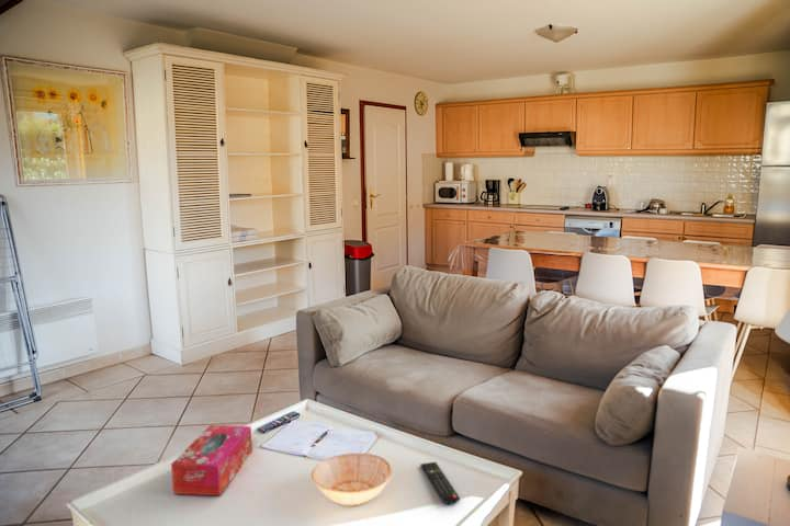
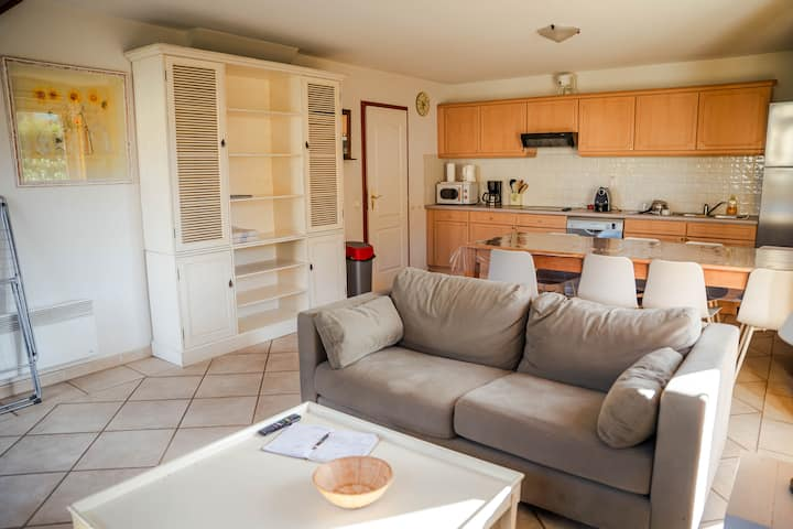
- remote control [420,461,461,505]
- tissue box [170,424,253,496]
